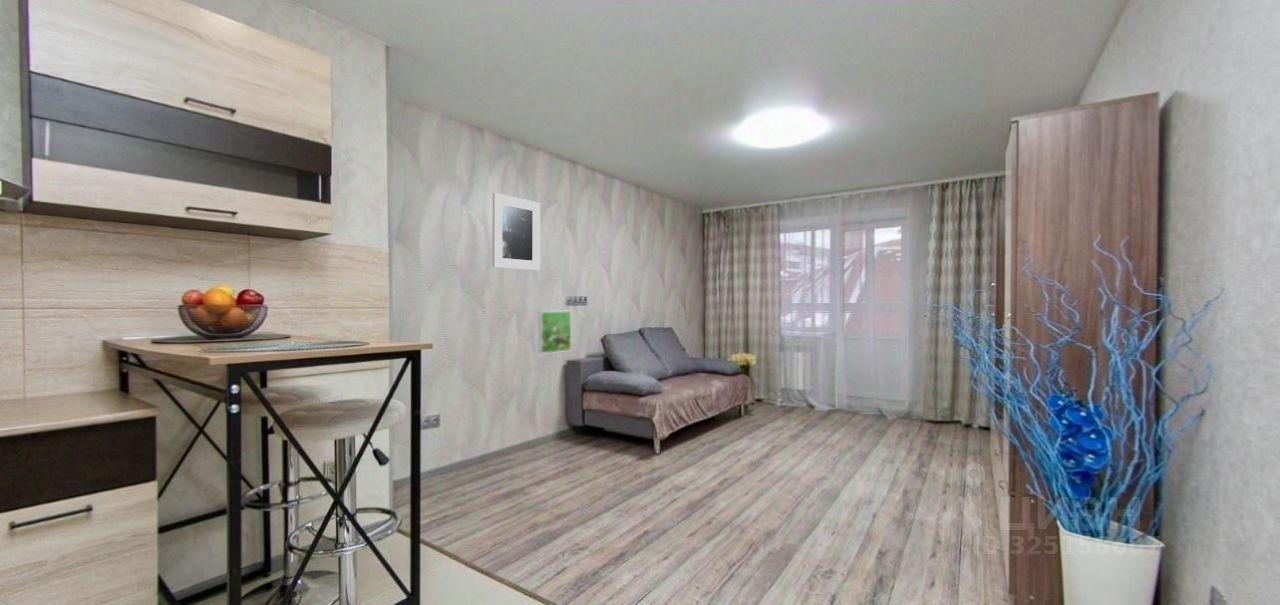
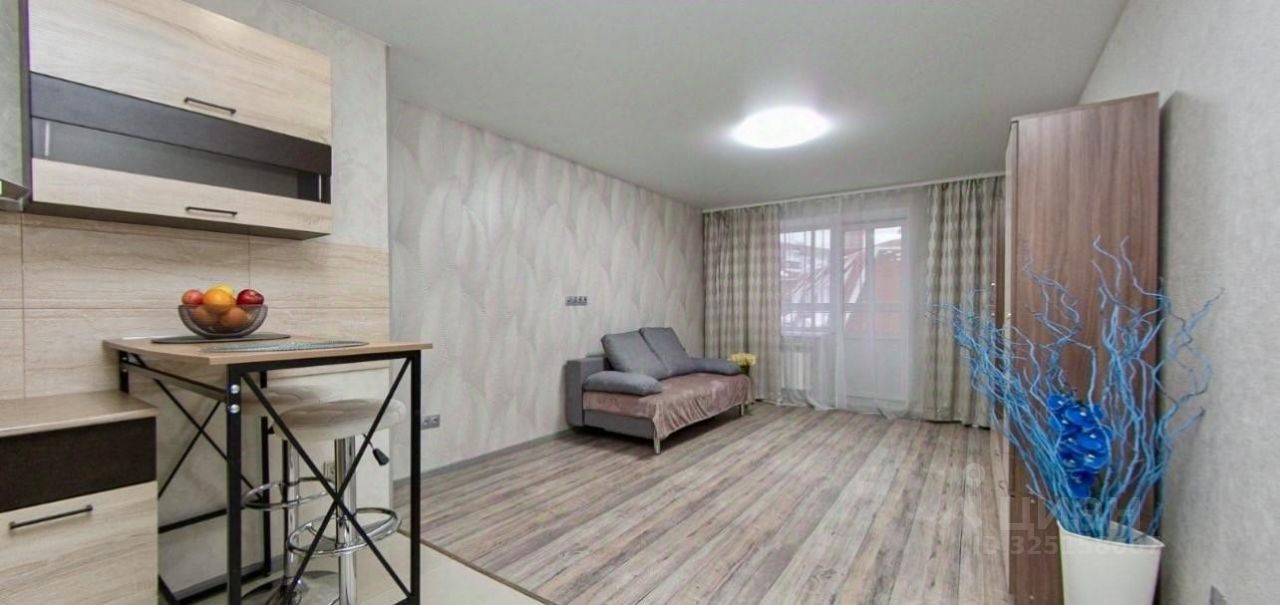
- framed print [538,310,572,355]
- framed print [492,192,541,271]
